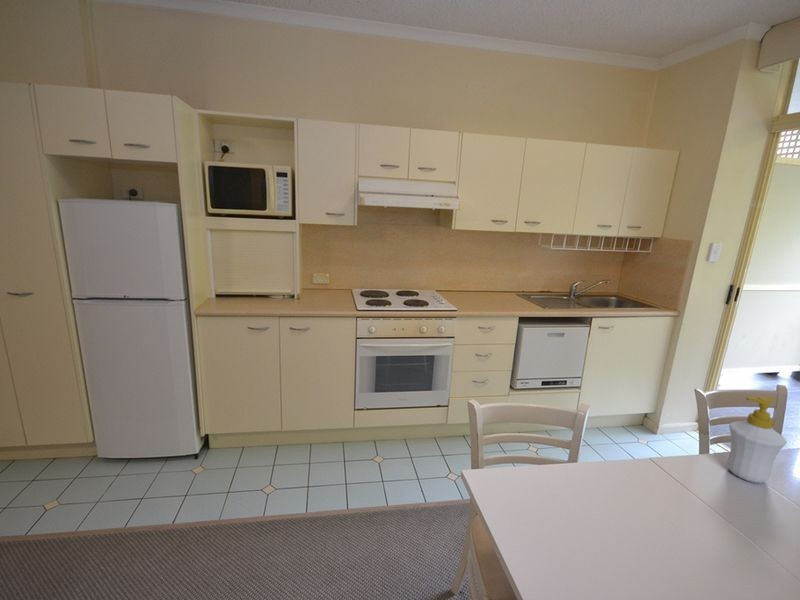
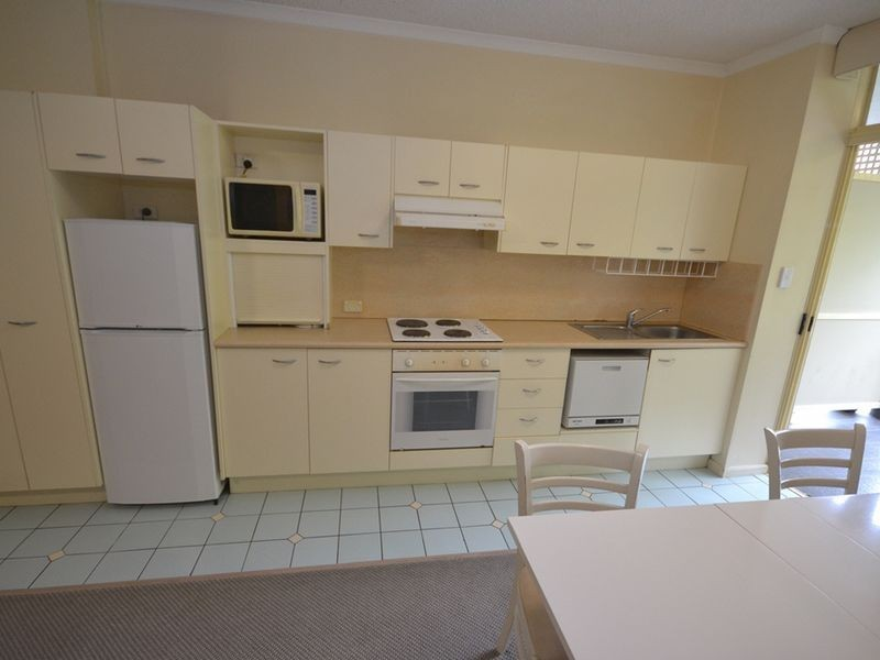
- soap bottle [727,396,788,484]
